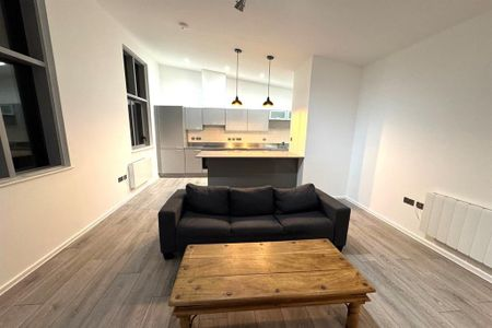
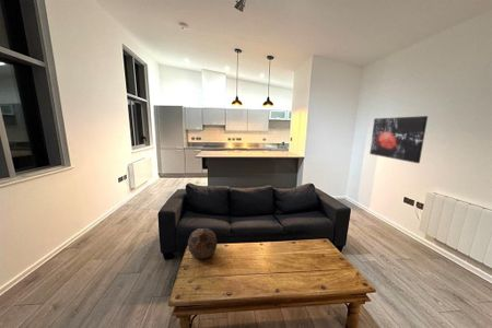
+ soccer ball [187,227,218,260]
+ wall art [368,115,429,164]
